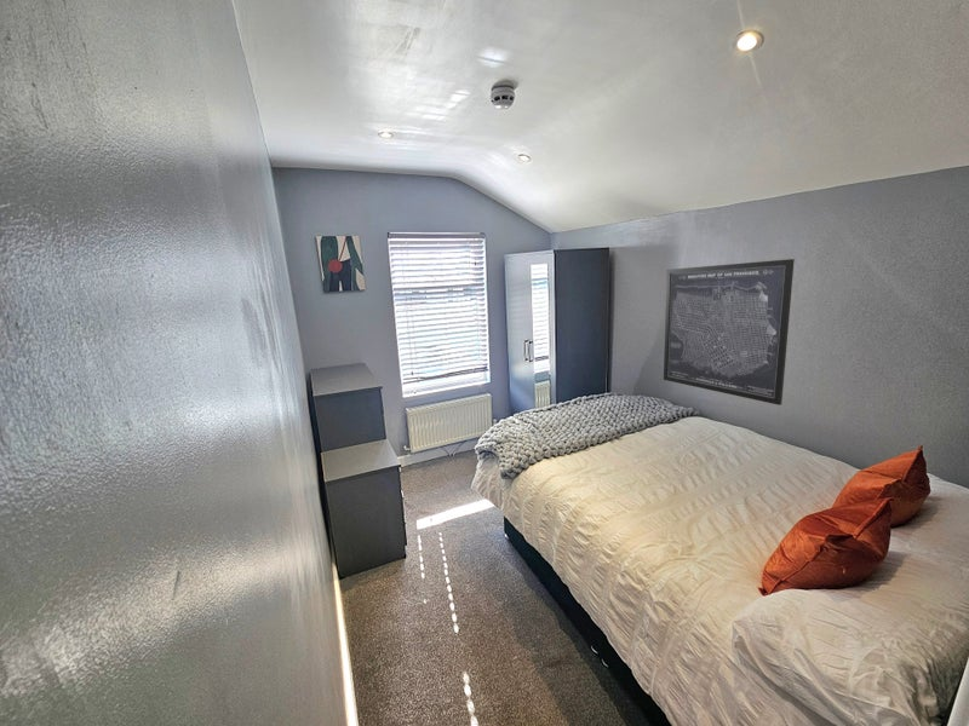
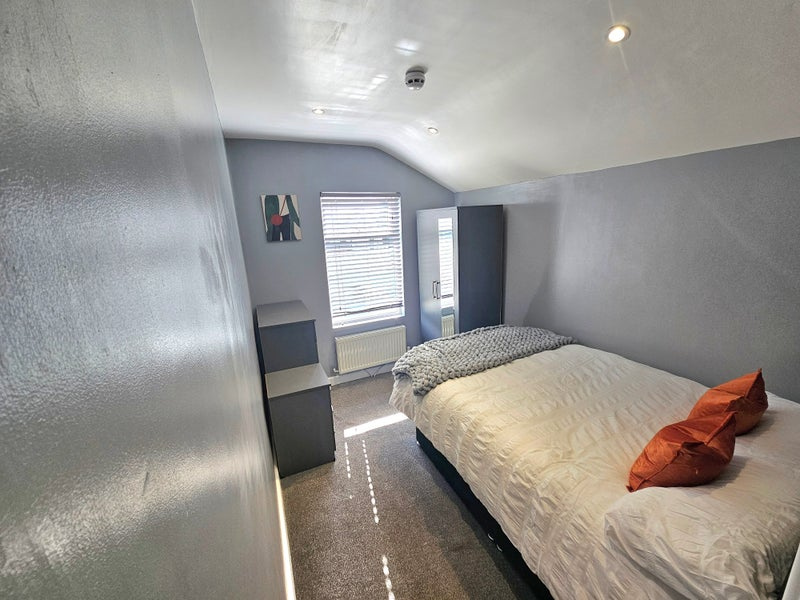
- wall art [663,258,796,407]
